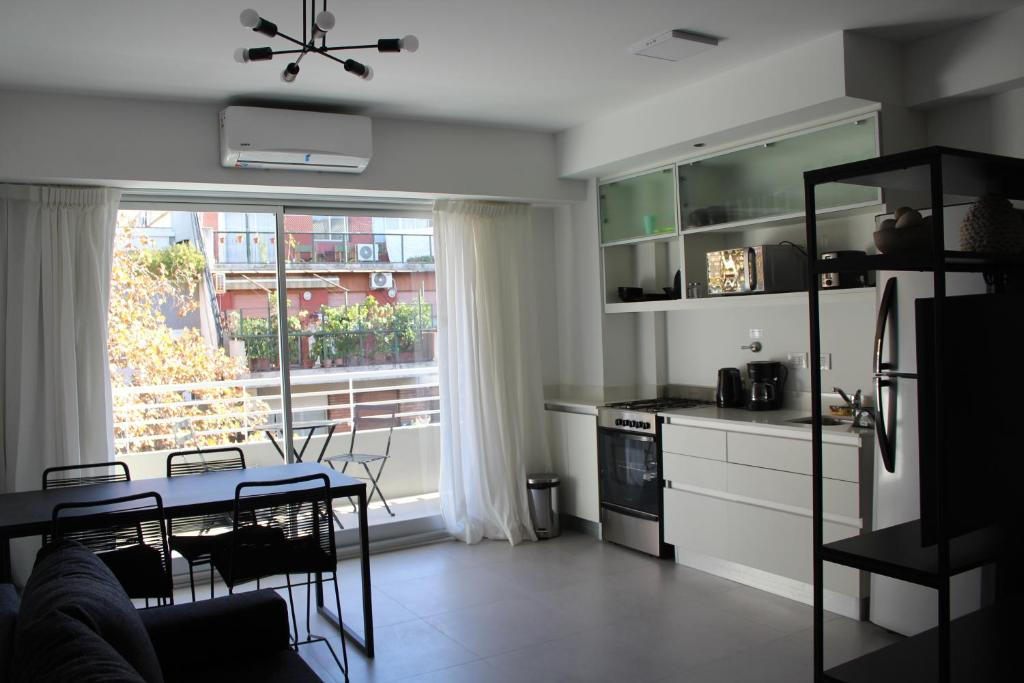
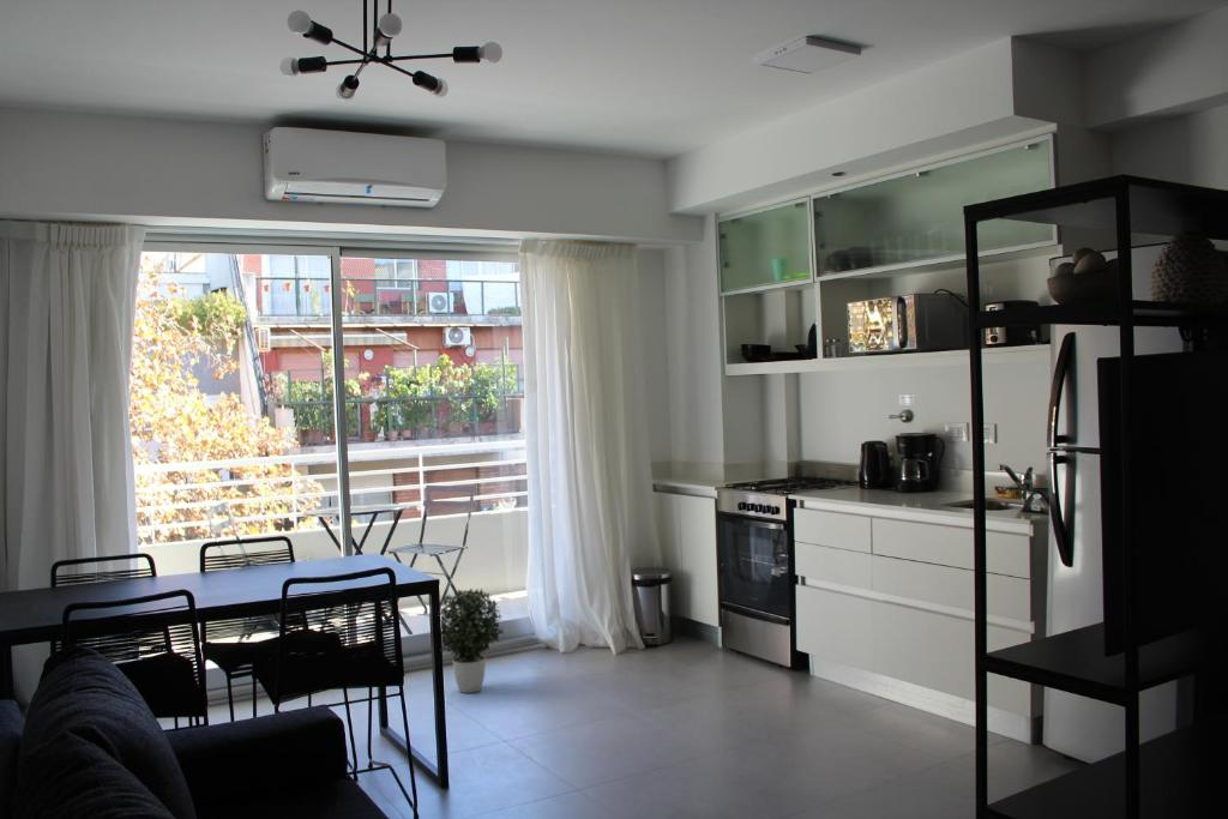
+ potted plant [439,588,506,694]
